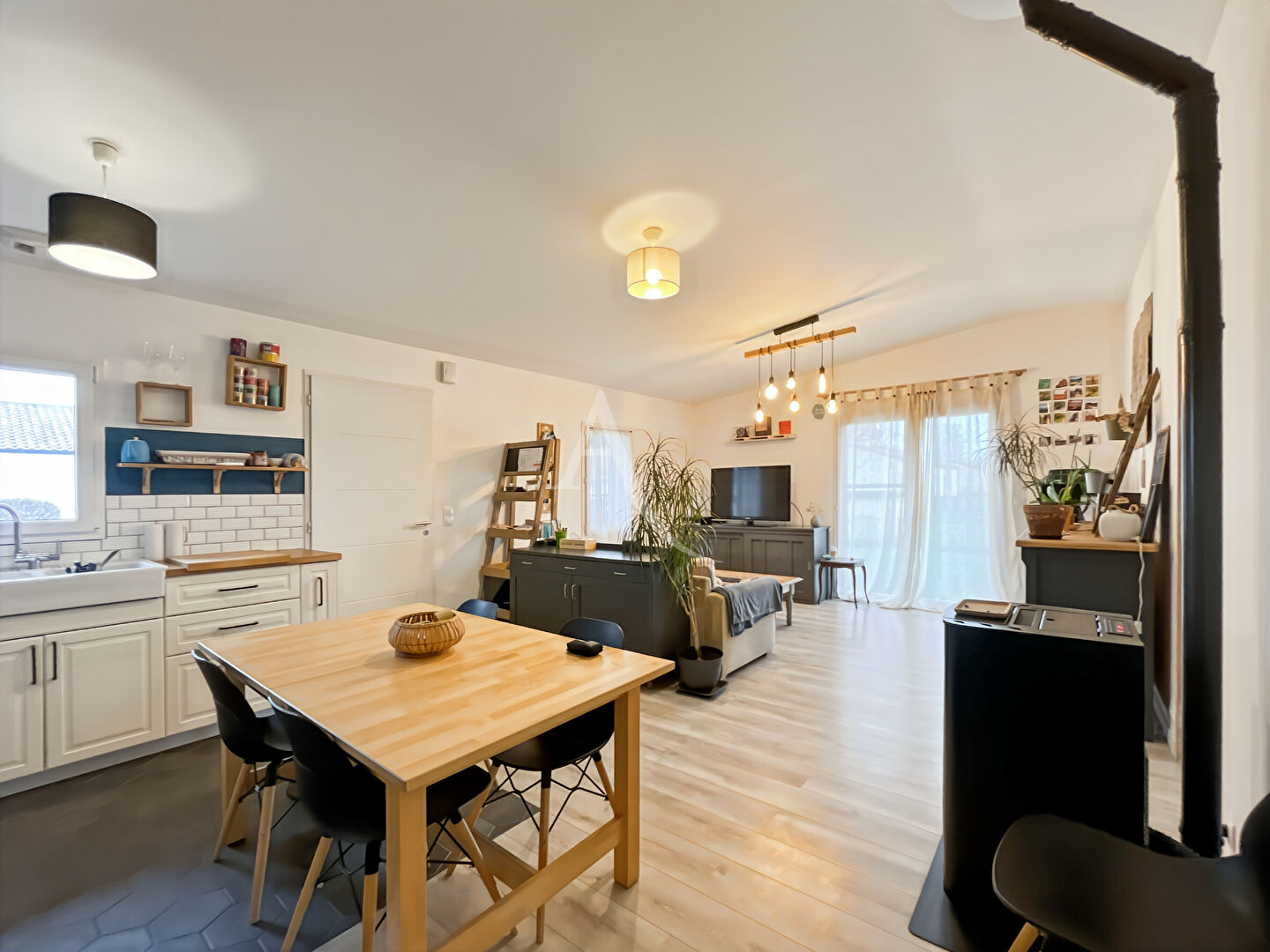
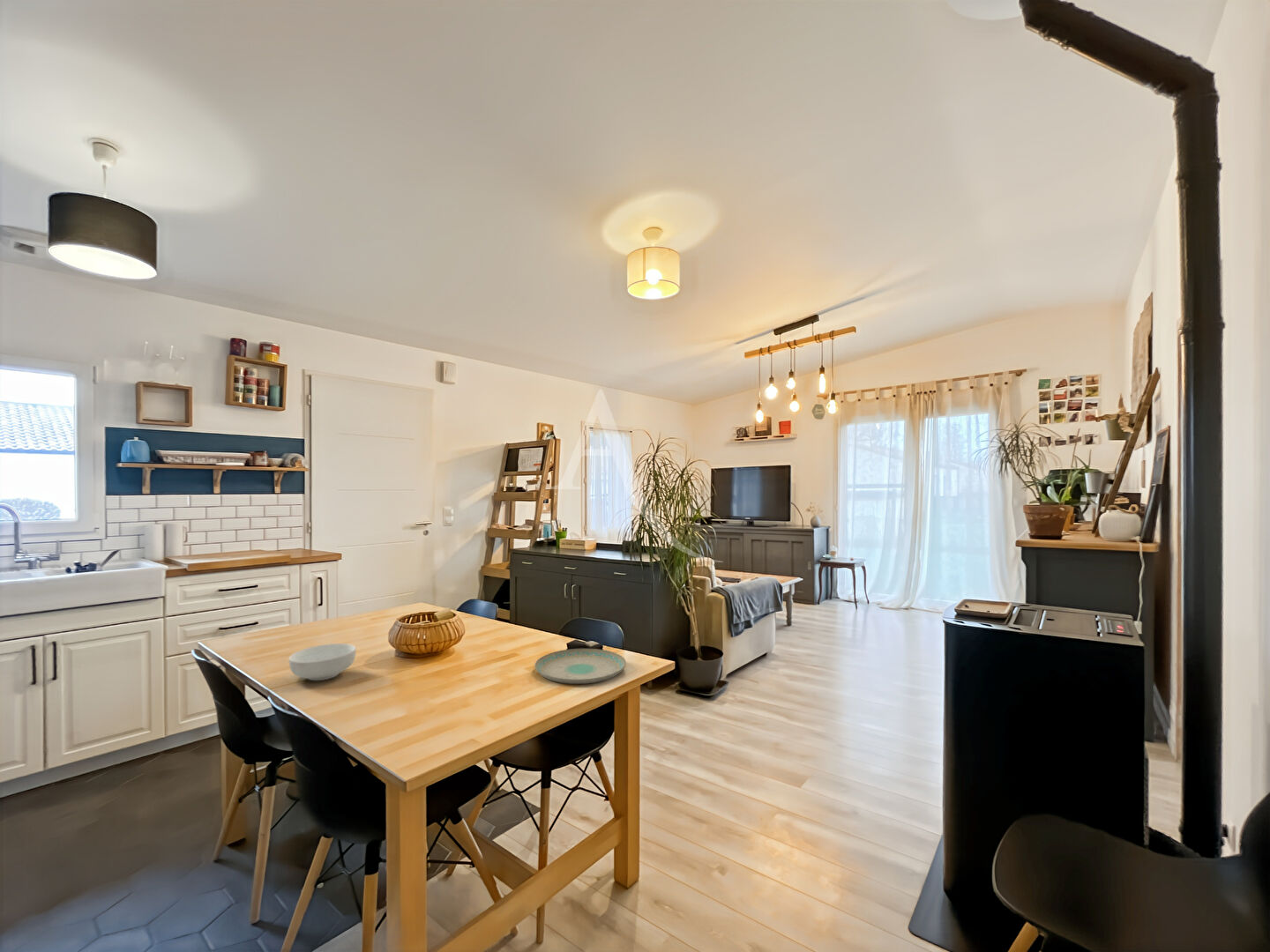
+ plate [534,648,627,685]
+ cereal bowl [288,643,357,681]
